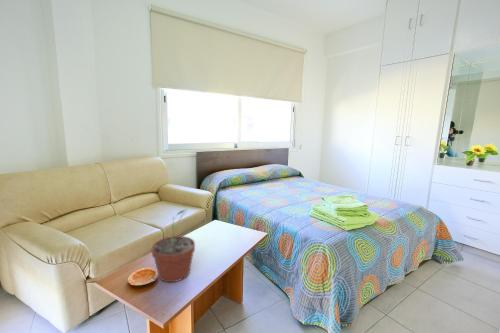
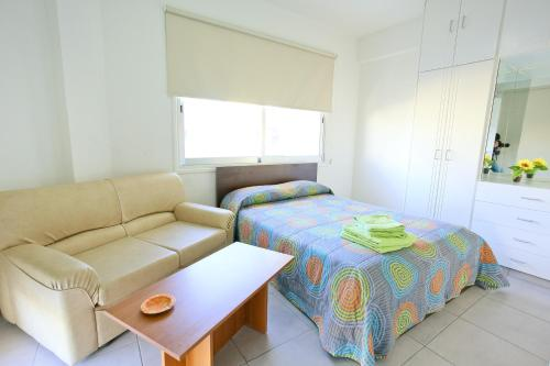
- potted plant [148,209,196,283]
